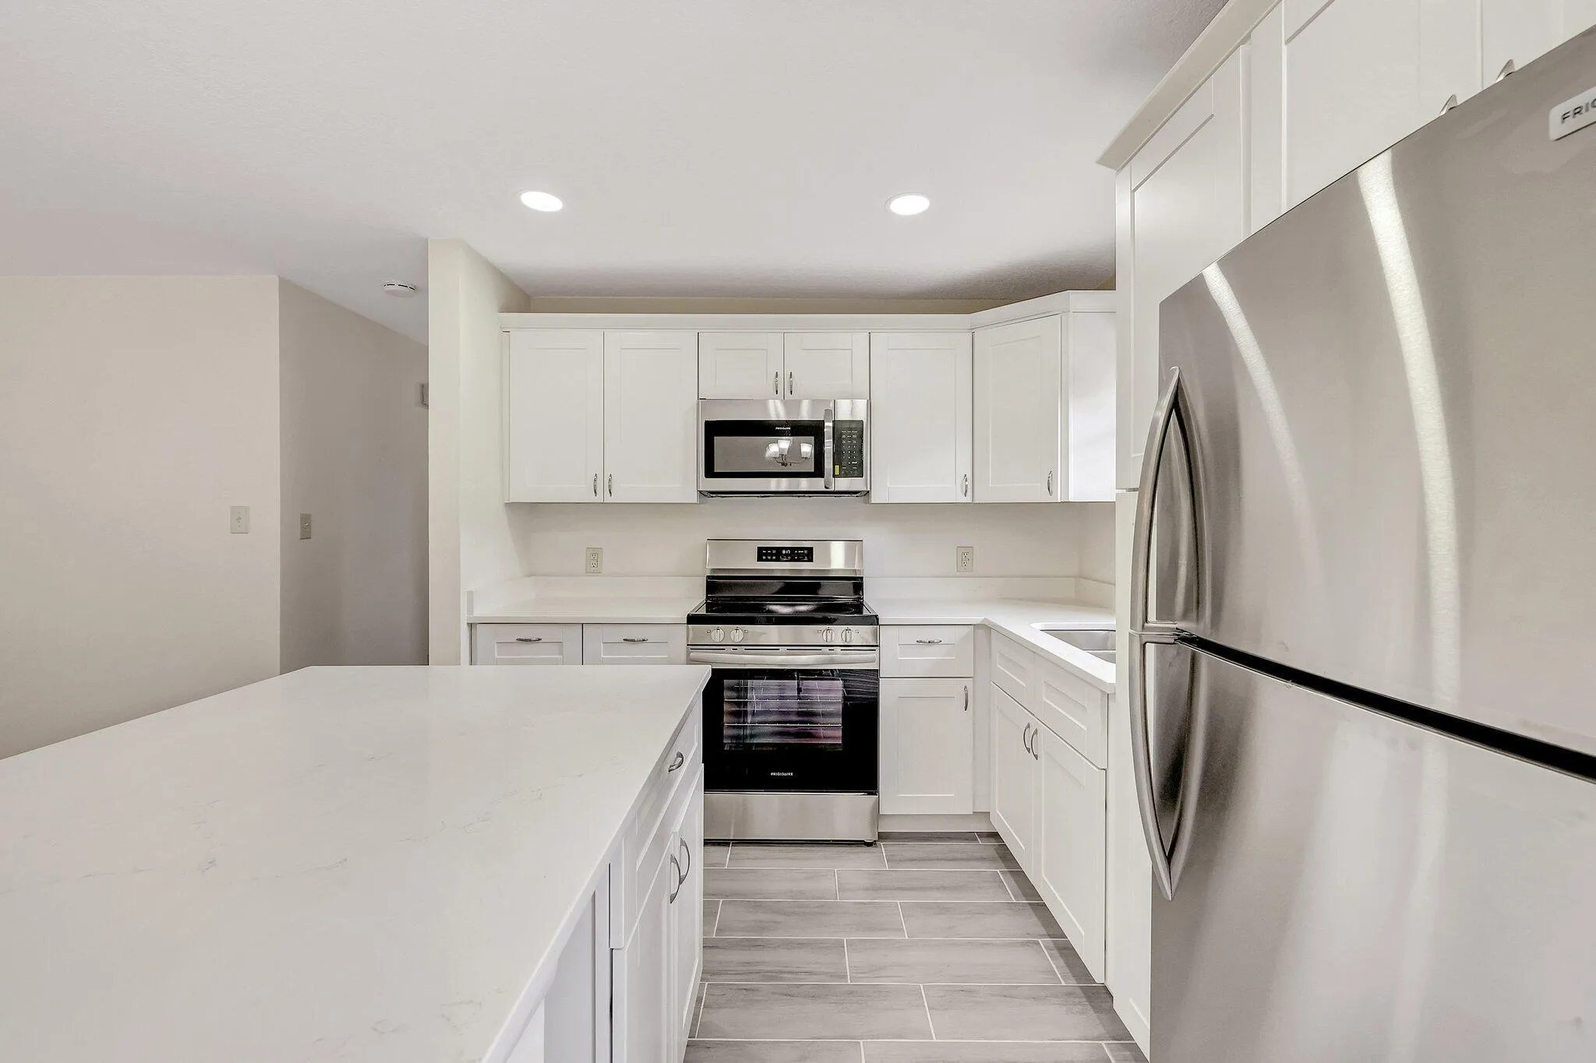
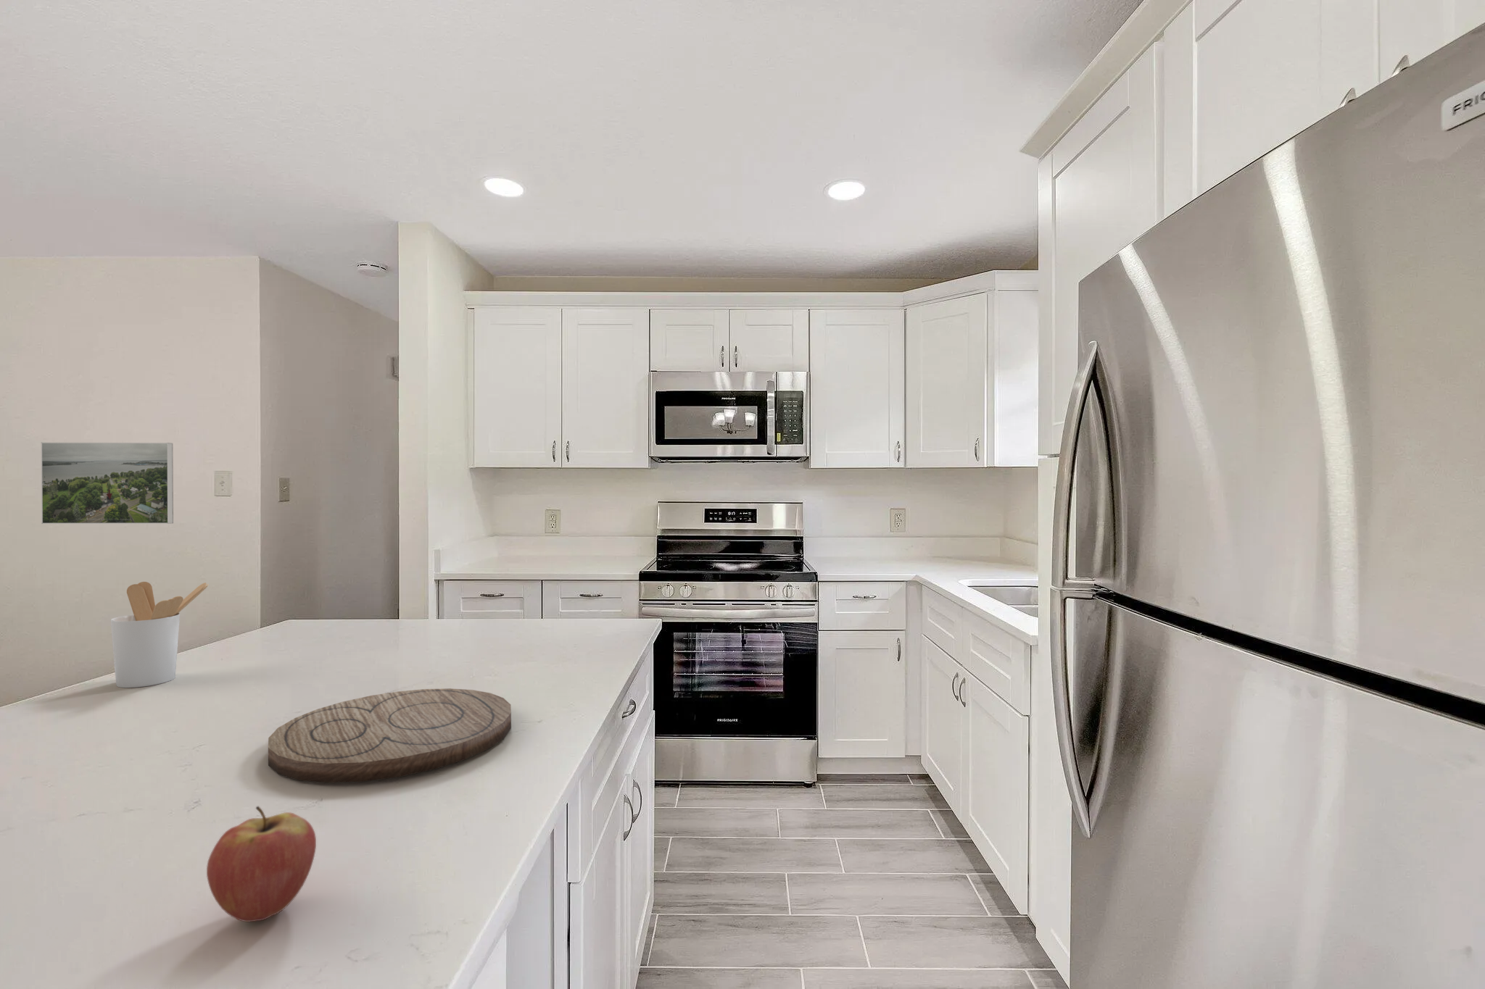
+ cutting board [267,688,512,784]
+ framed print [41,442,174,524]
+ utensil holder [109,581,210,689]
+ fruit [206,806,317,923]
